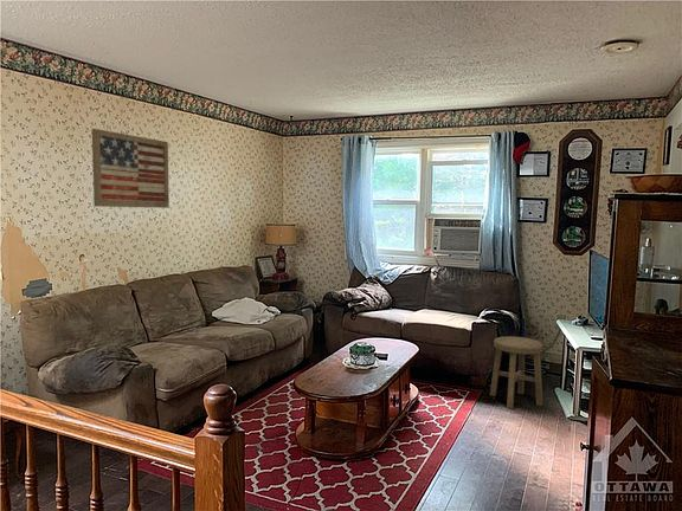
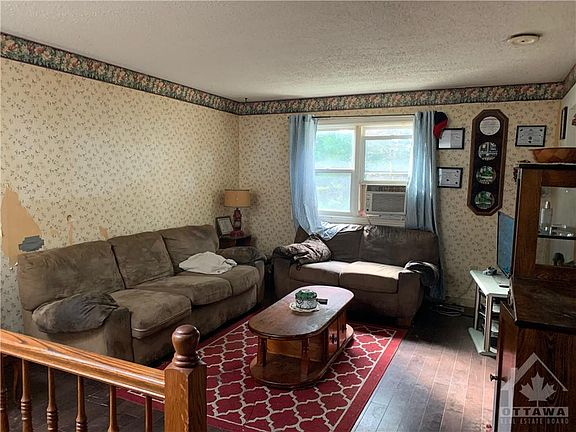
- stool [489,336,545,409]
- wall art [91,128,170,209]
